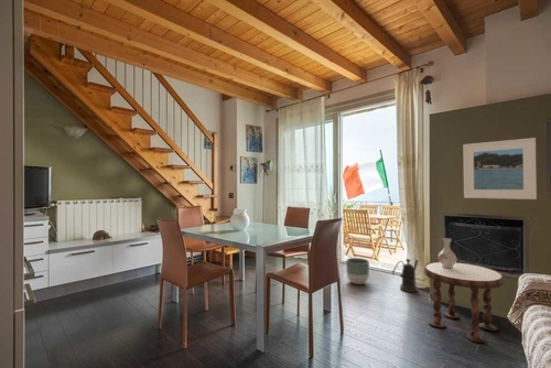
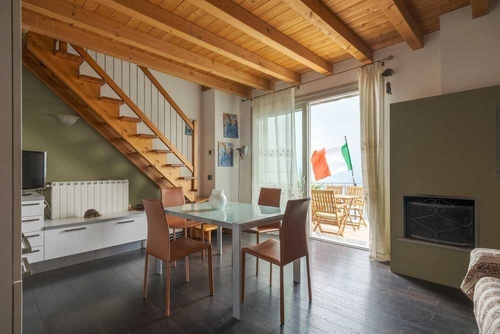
- planter [345,257,370,285]
- side table [423,261,505,344]
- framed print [462,137,538,201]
- watering can [391,258,419,293]
- vase [436,237,458,269]
